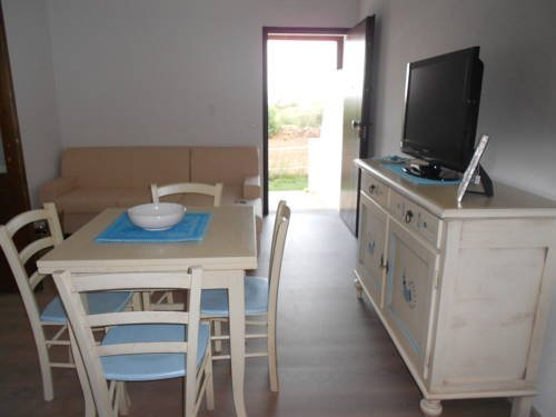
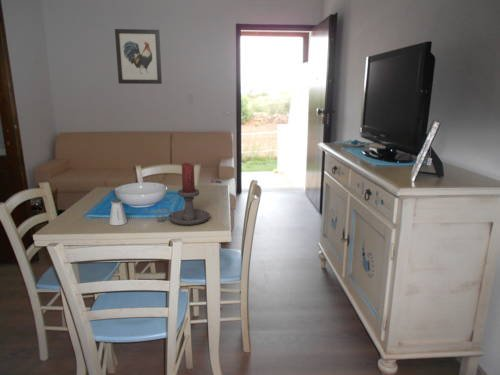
+ saltshaker [108,198,128,226]
+ candle holder [155,162,211,226]
+ wall art [114,28,163,85]
